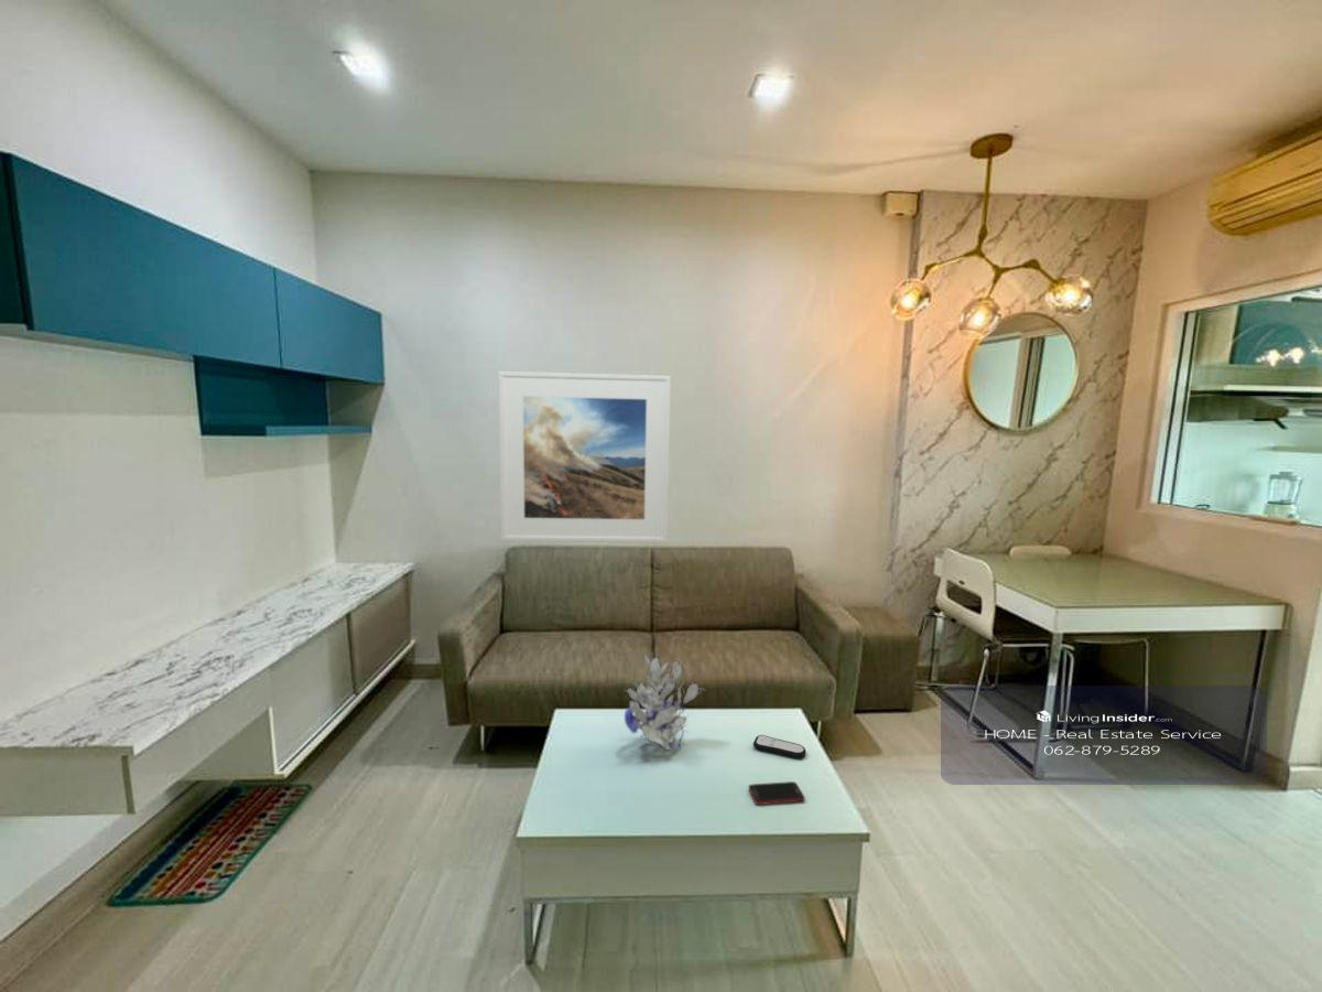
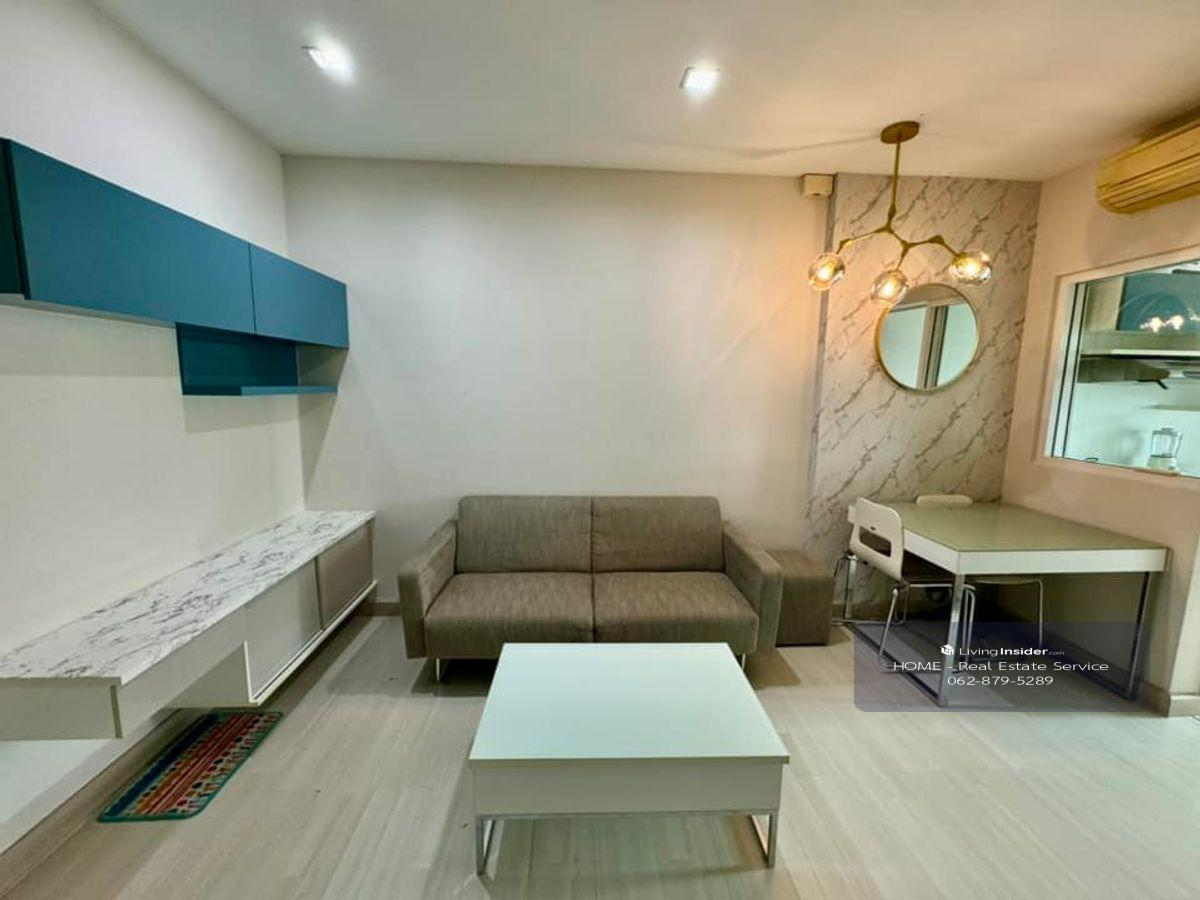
- plant [624,650,706,753]
- cell phone [747,780,805,806]
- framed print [498,370,672,543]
- remote control [752,734,808,759]
